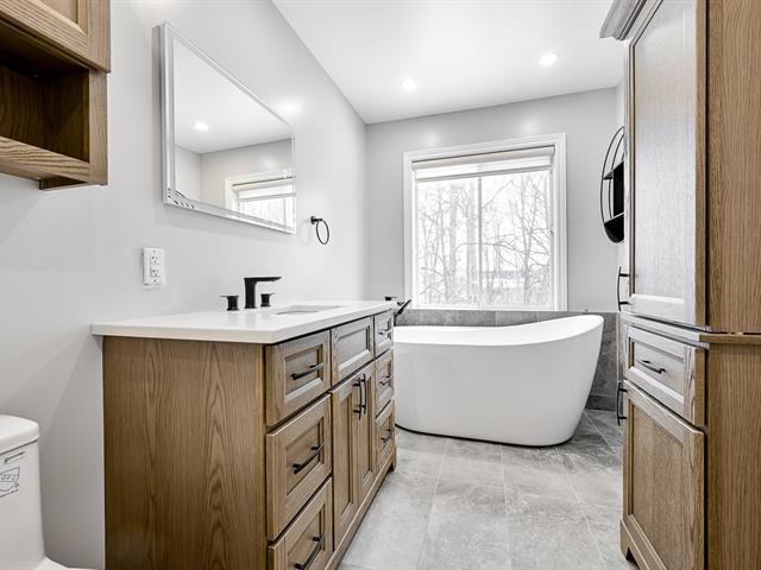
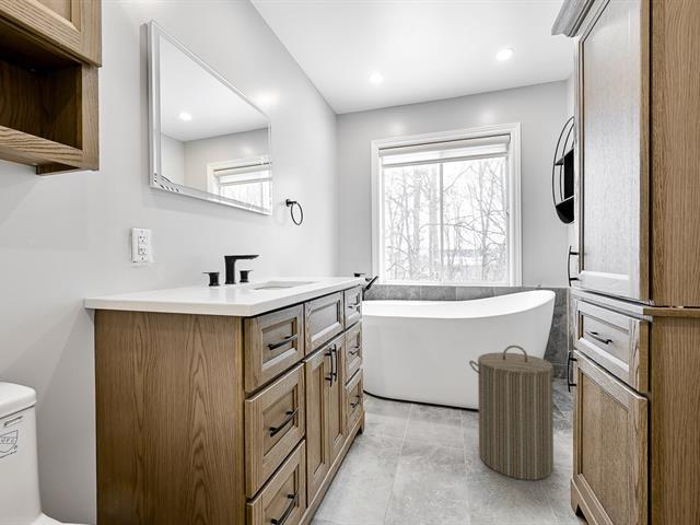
+ laundry hamper [468,345,564,481]
